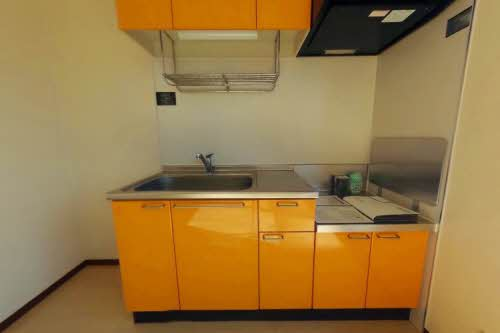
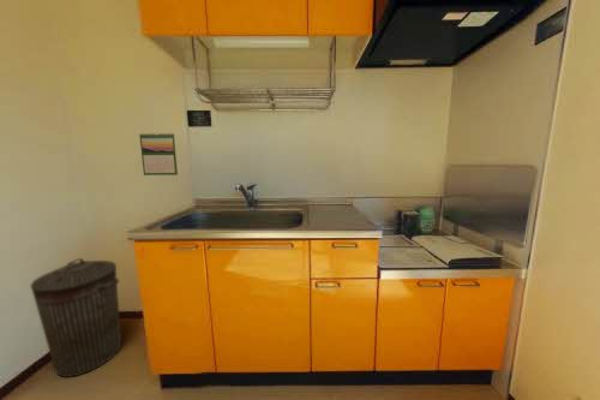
+ trash can [29,257,122,378]
+ calendar [138,131,179,177]
